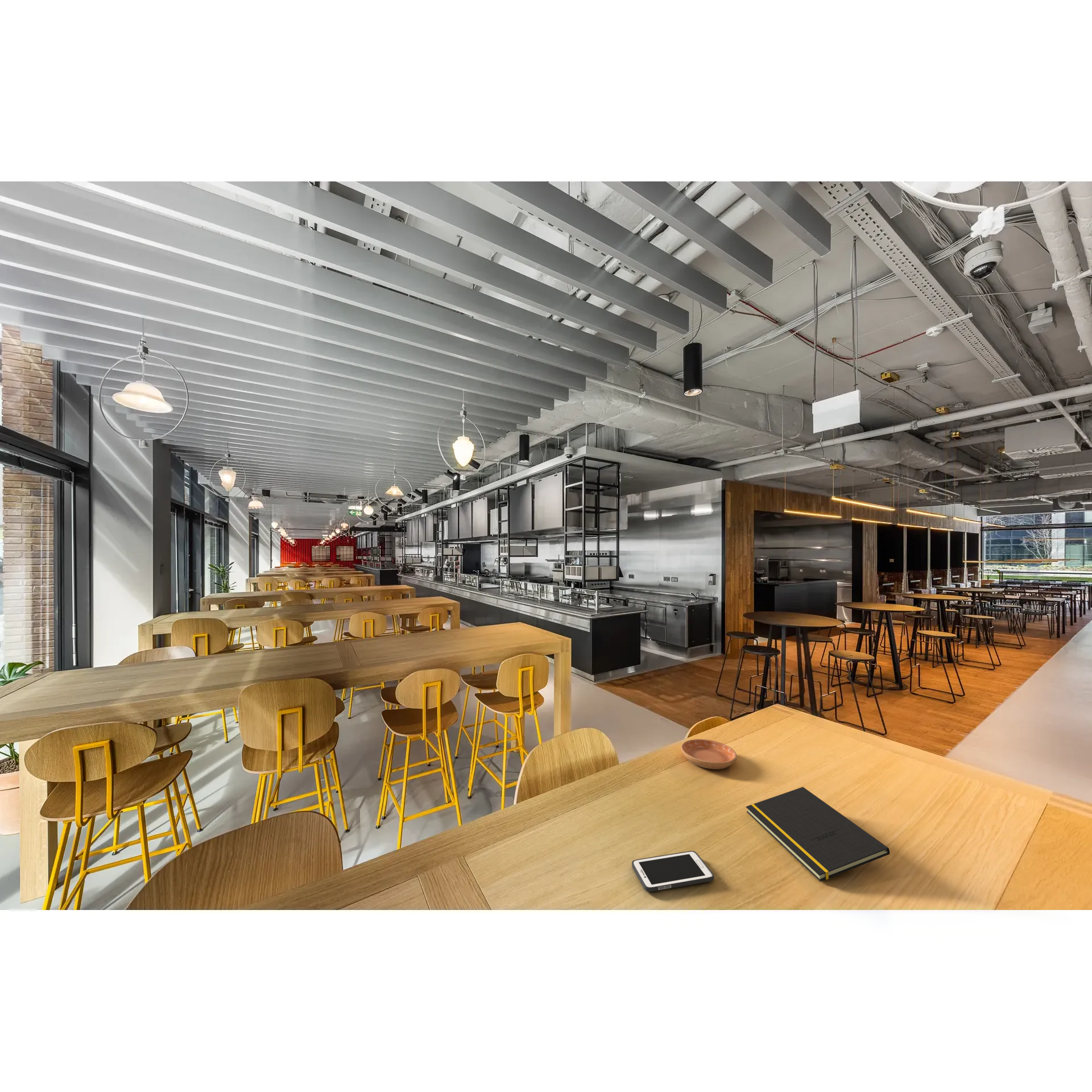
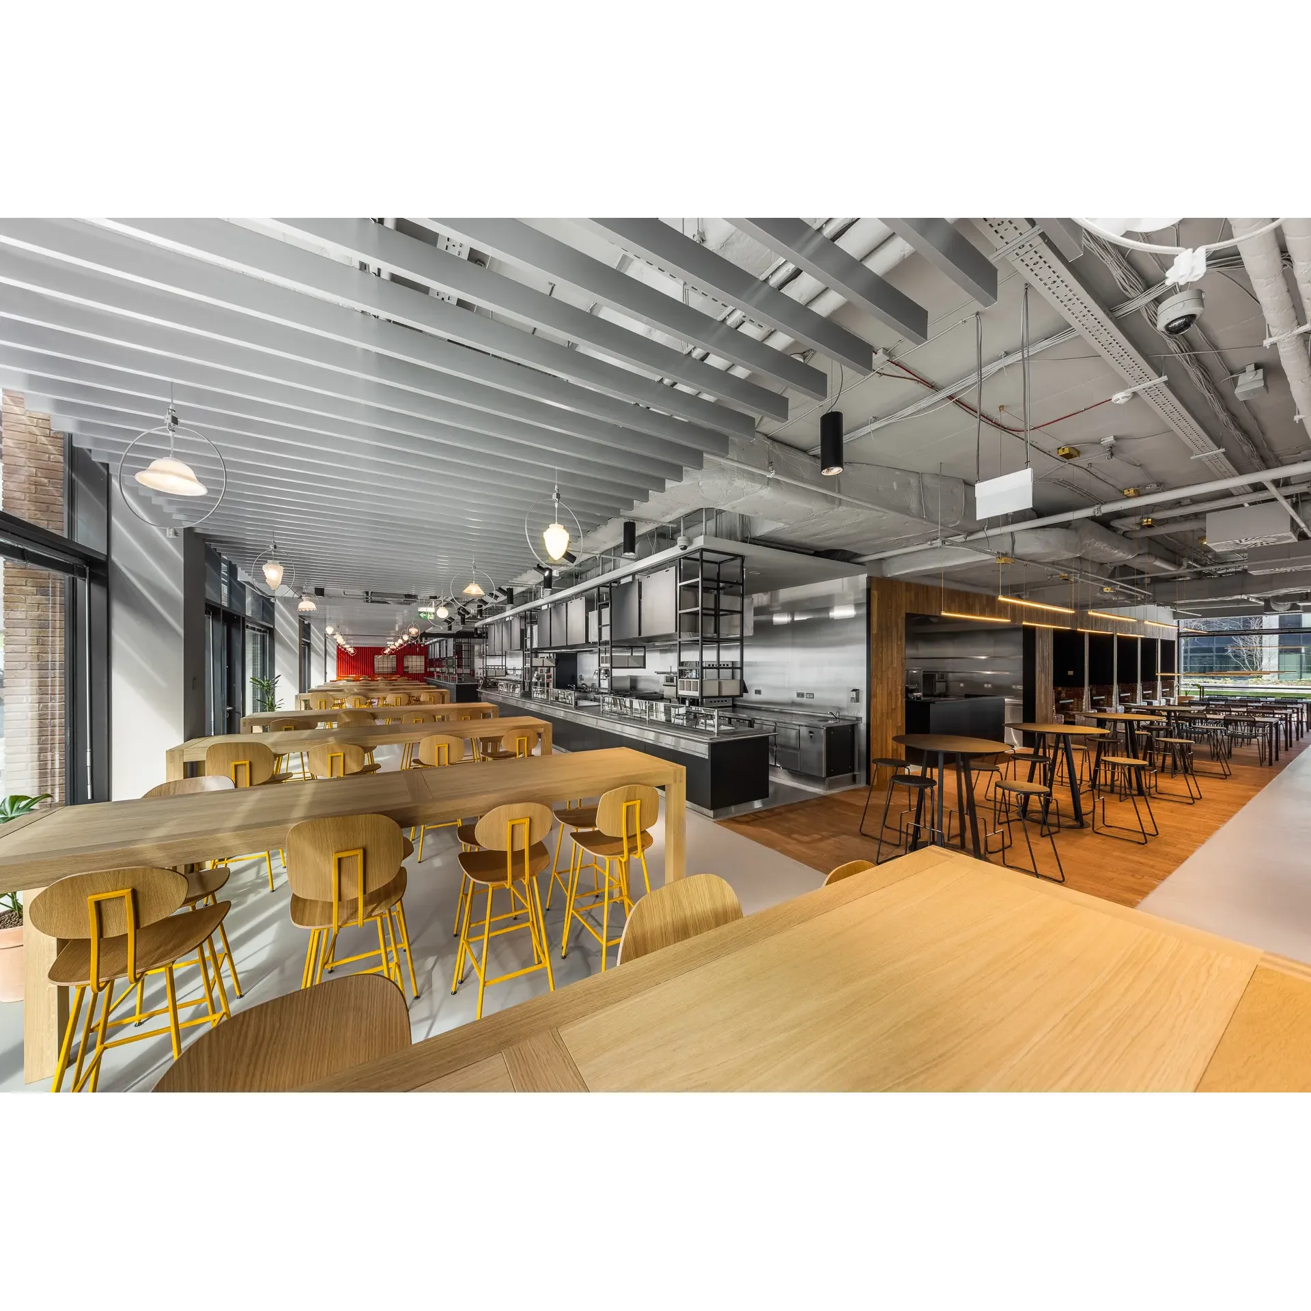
- notepad [745,787,890,882]
- saucer [680,739,737,770]
- cell phone [631,850,714,892]
